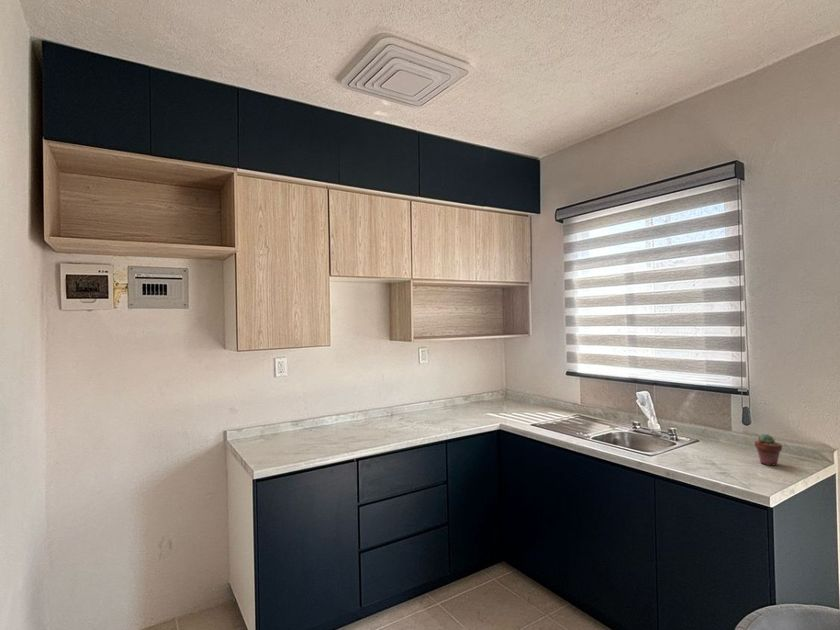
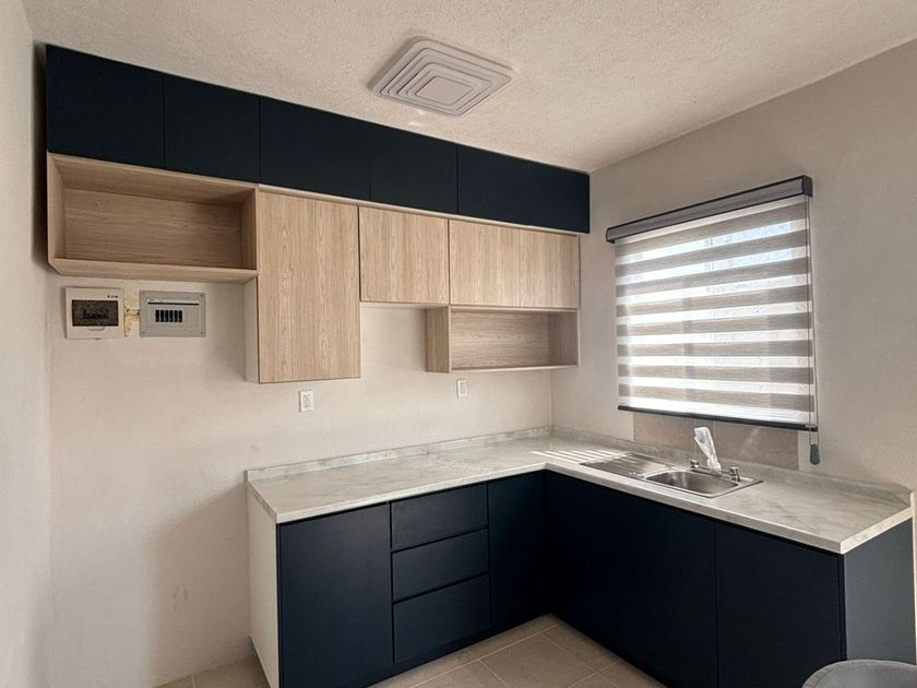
- potted succulent [754,433,783,467]
